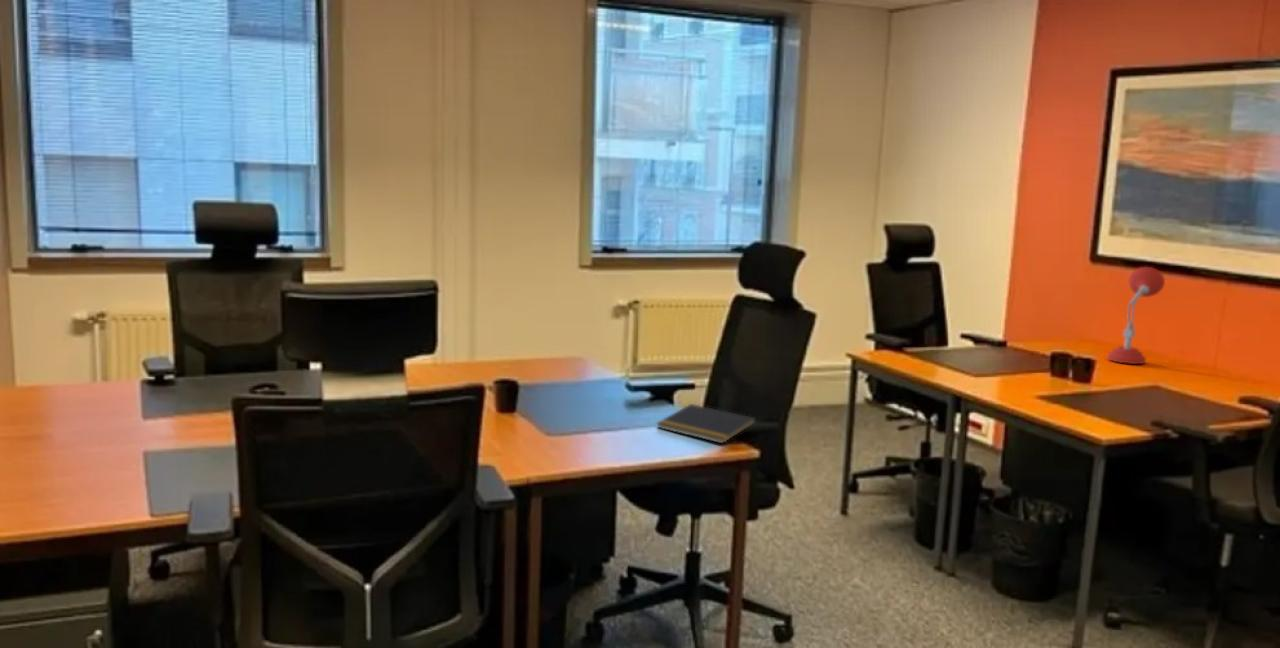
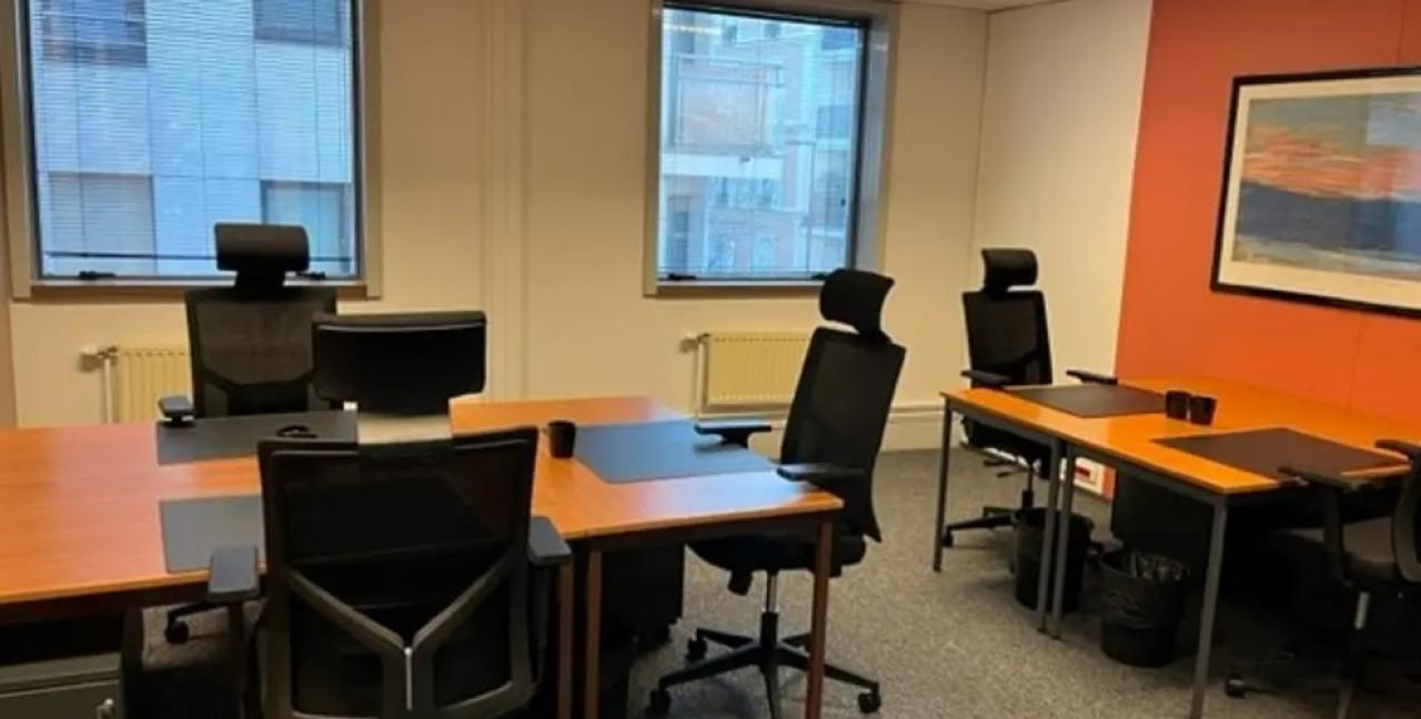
- desk lamp [1106,266,1166,365]
- notepad [655,403,757,444]
